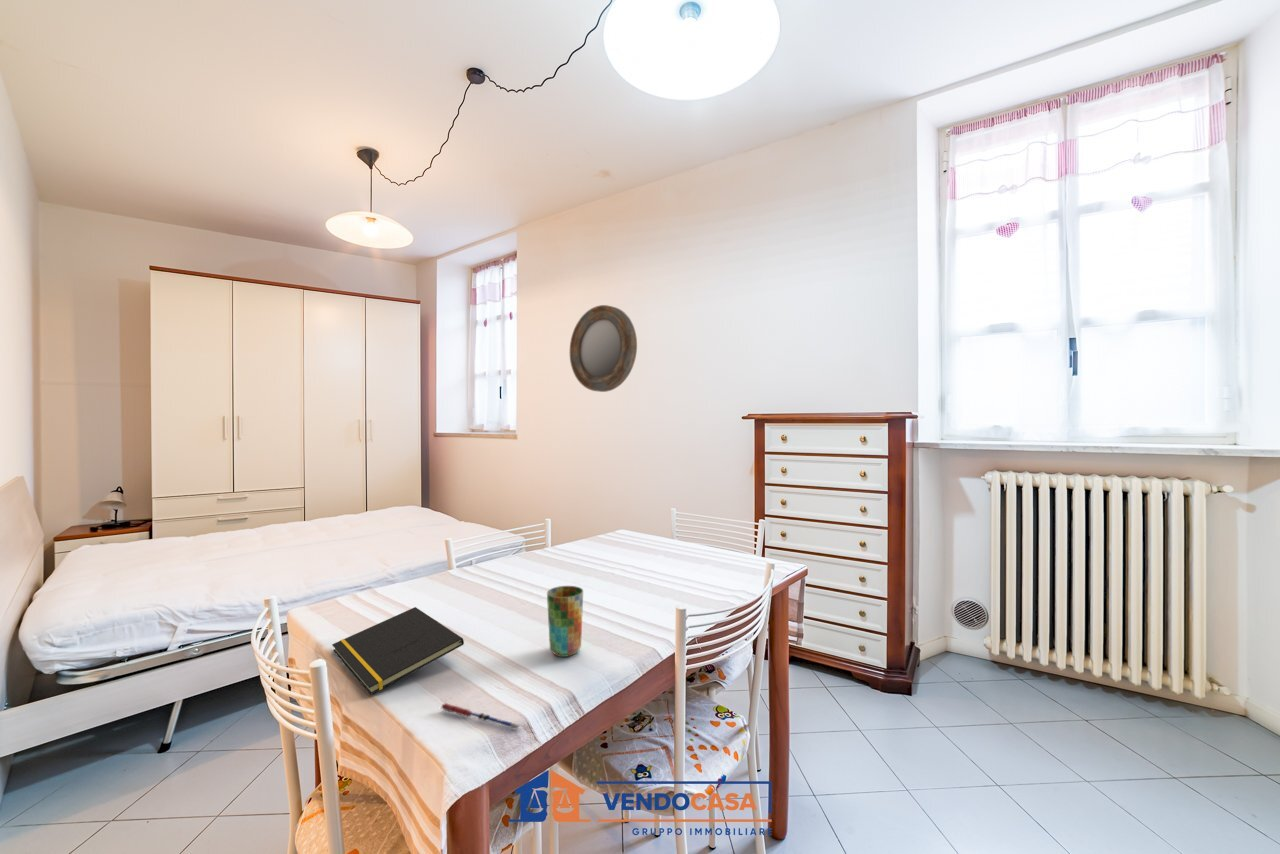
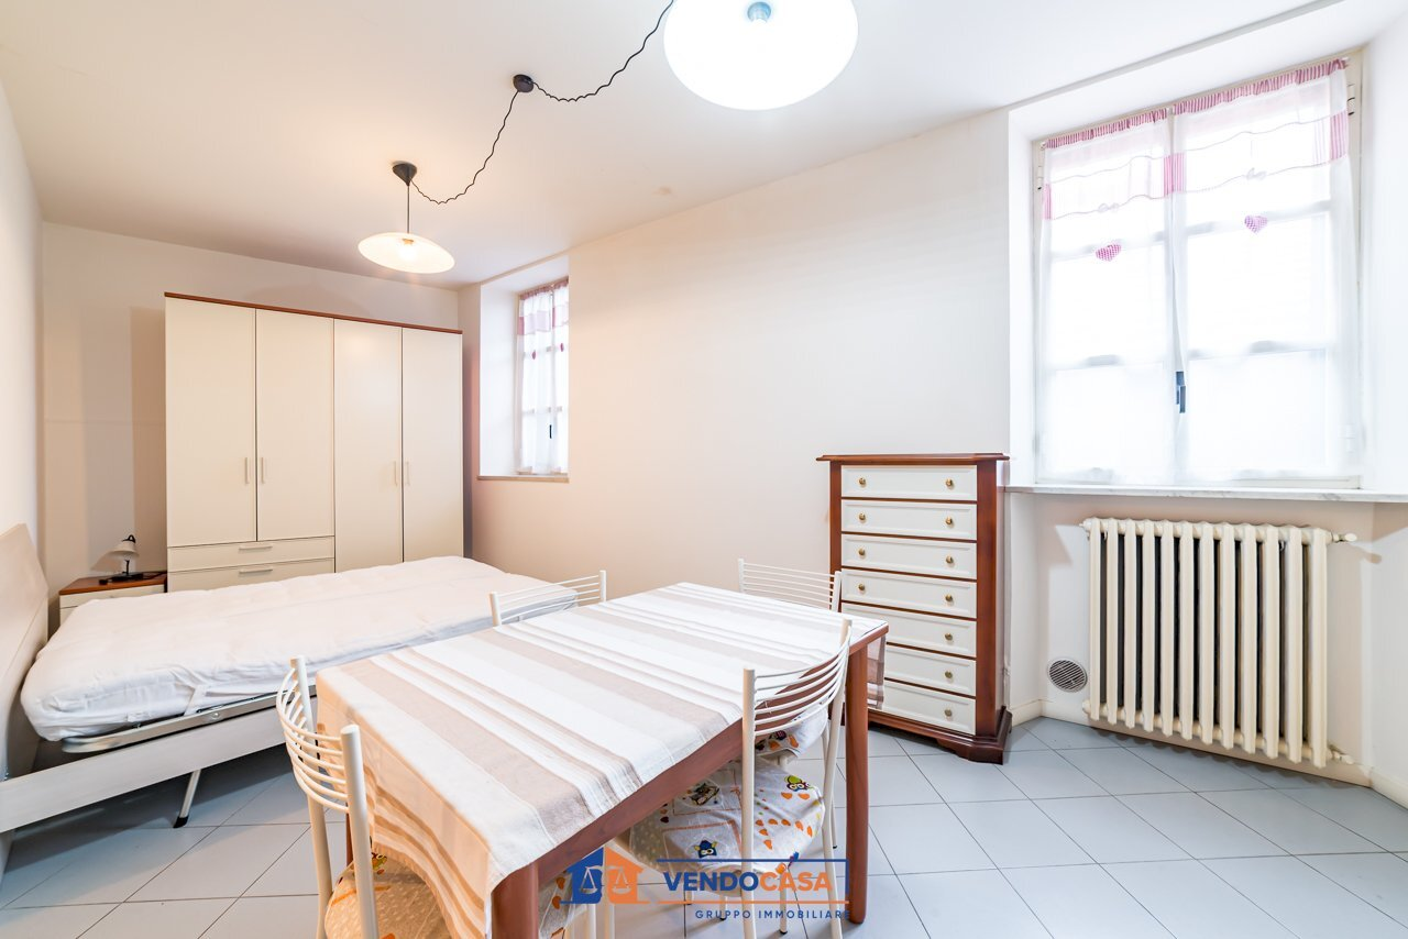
- pen [441,702,520,731]
- cup [546,585,584,658]
- notepad [331,606,465,695]
- home mirror [569,304,638,393]
